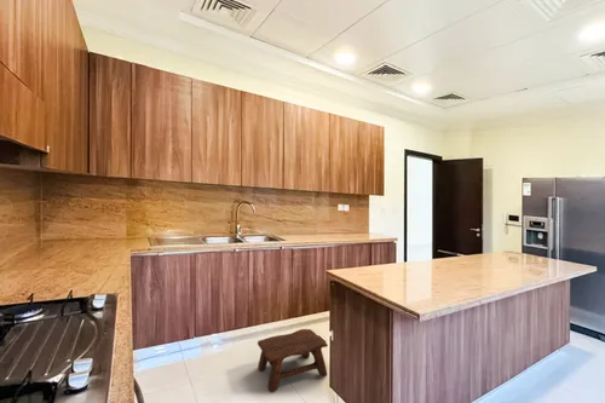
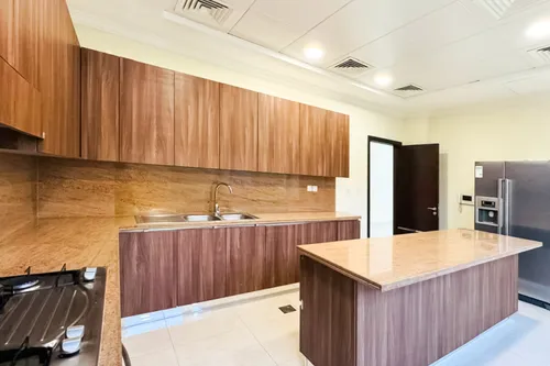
- stool [257,328,329,393]
